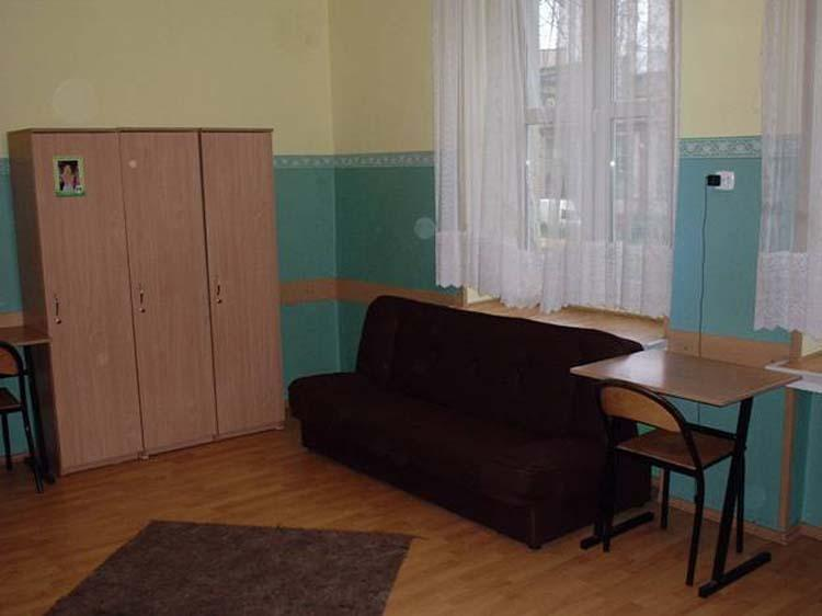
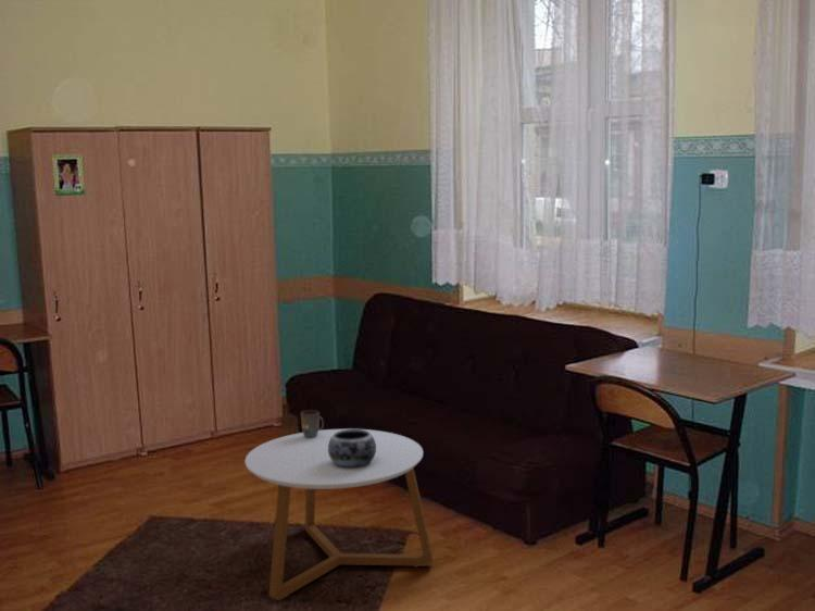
+ coffee table [243,428,434,601]
+ mug [300,409,325,438]
+ decorative bowl [328,428,376,467]
